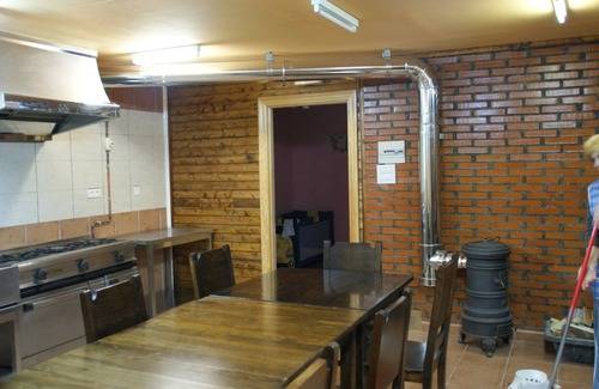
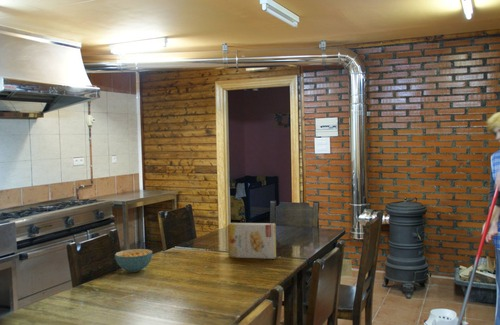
+ cereal bowl [114,248,153,273]
+ cereal box [227,222,277,260]
